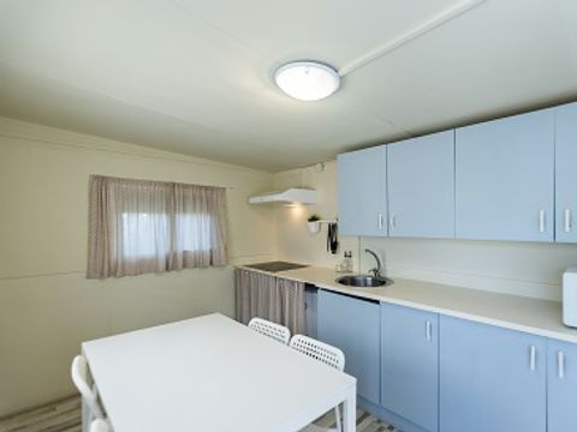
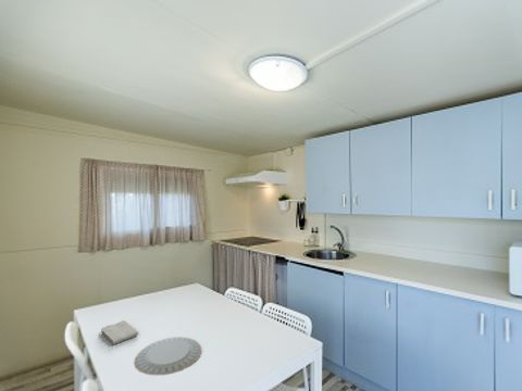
+ chinaware [133,336,202,376]
+ washcloth [100,319,139,345]
